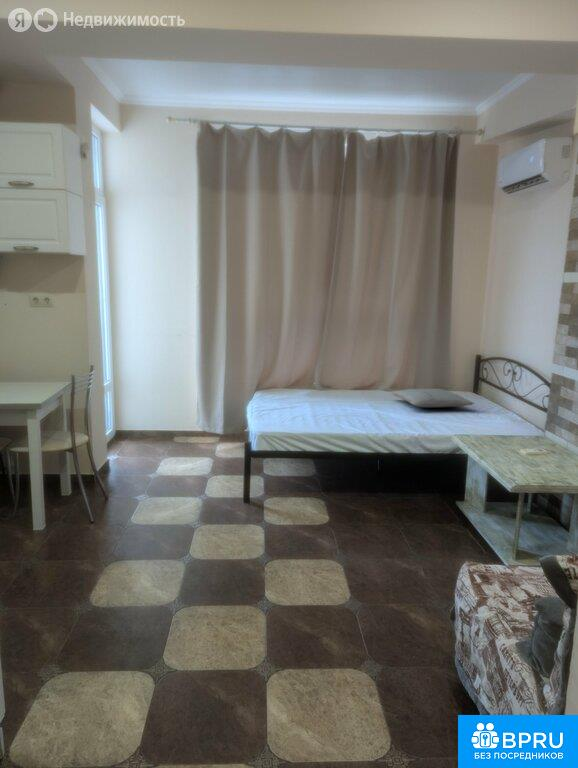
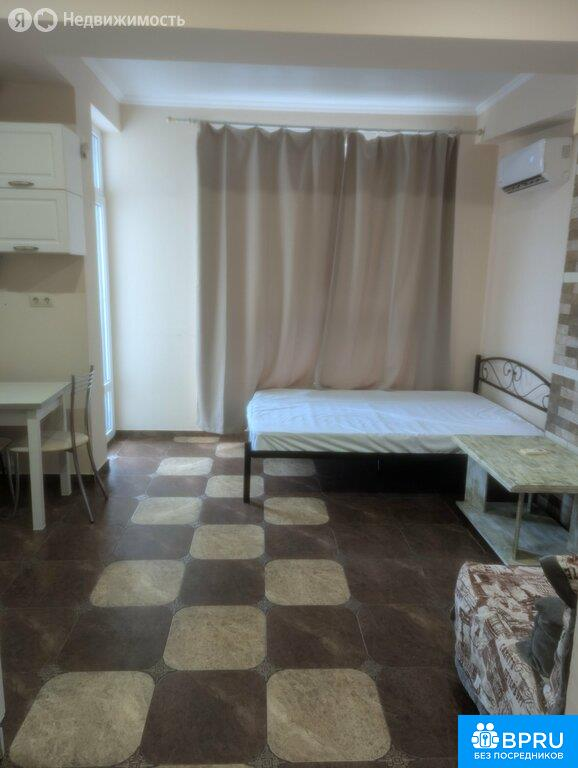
- pillow [391,388,475,409]
